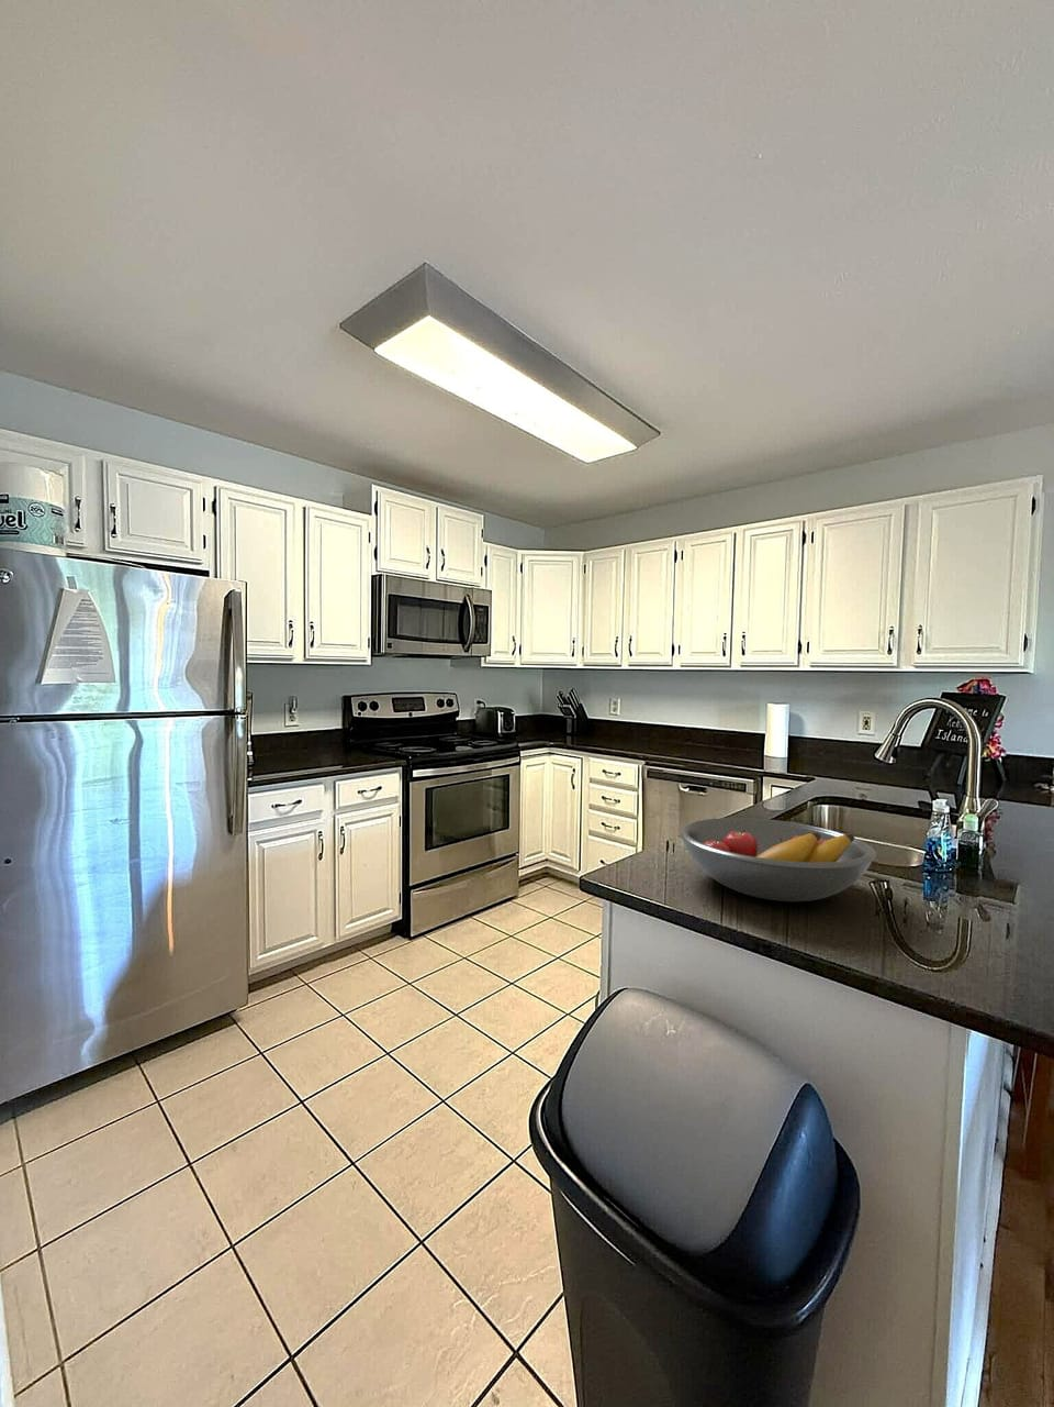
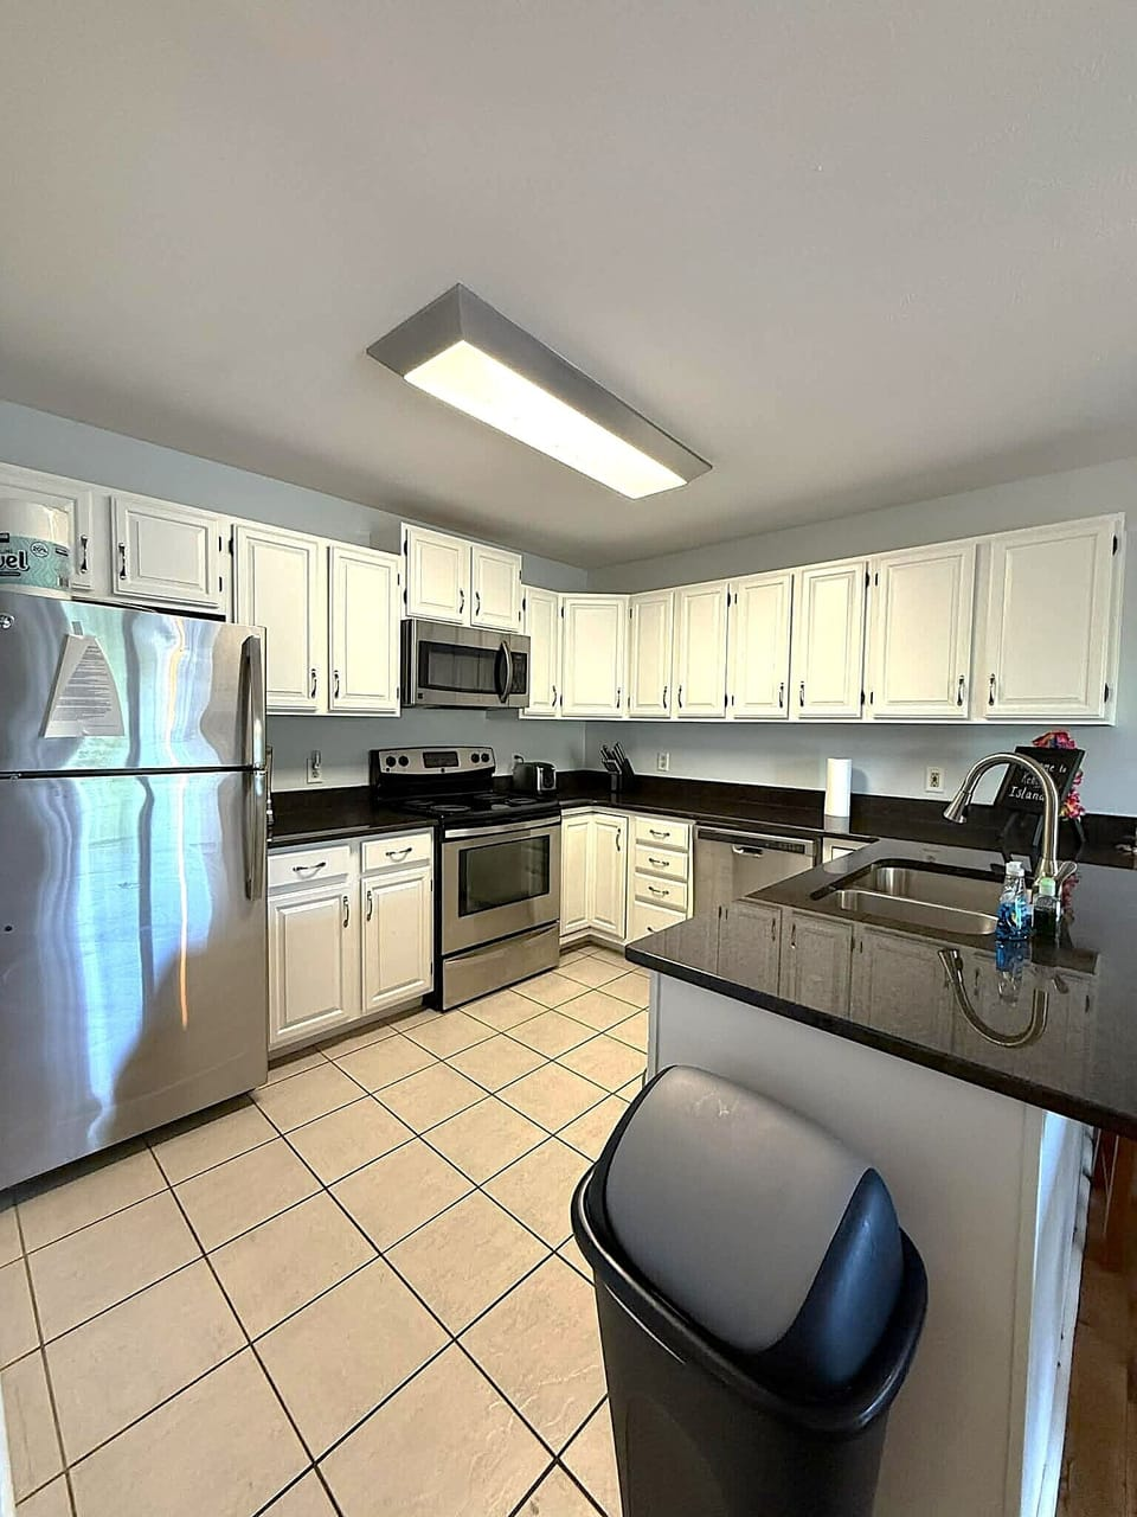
- fruit bowl [679,817,877,903]
